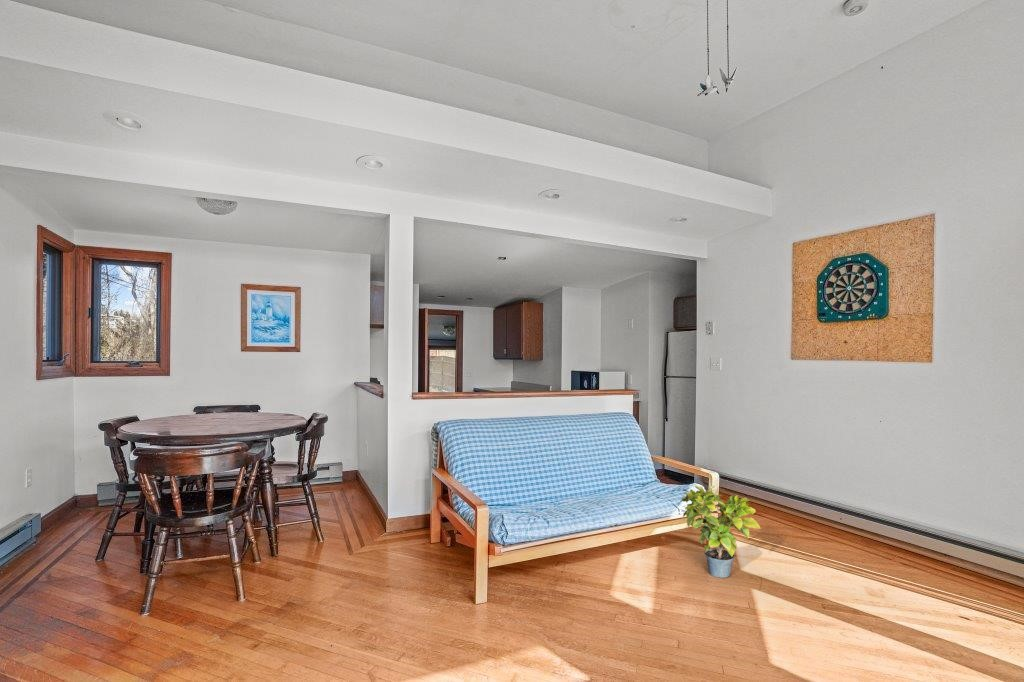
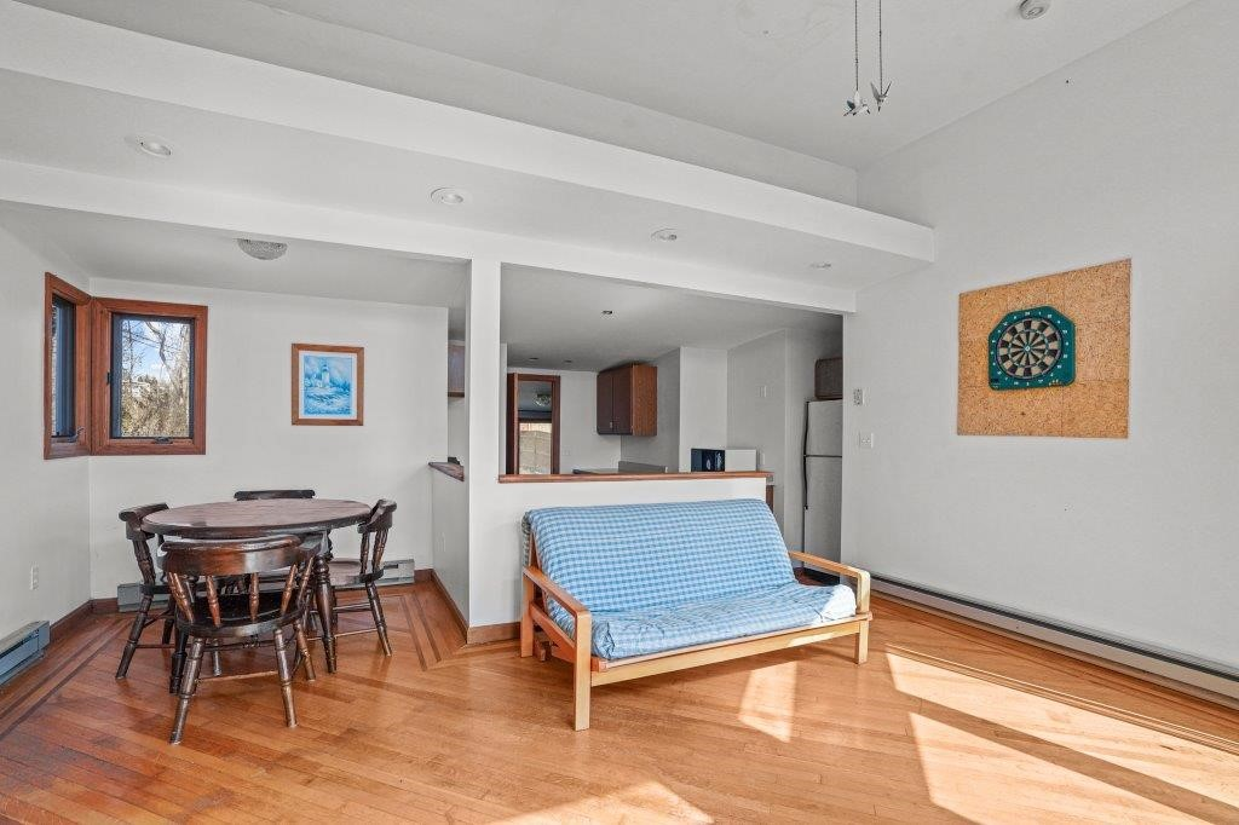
- potted plant [677,485,762,579]
